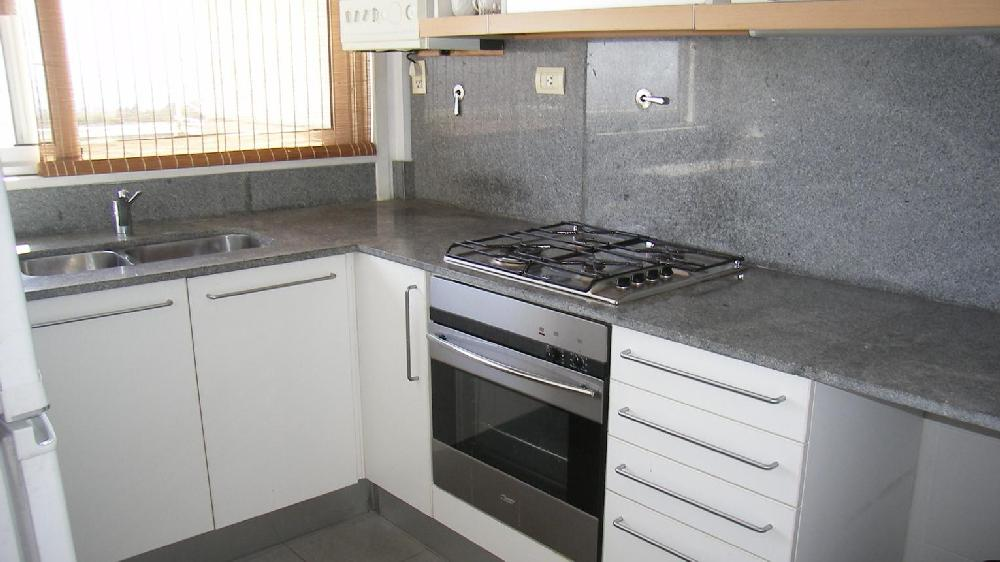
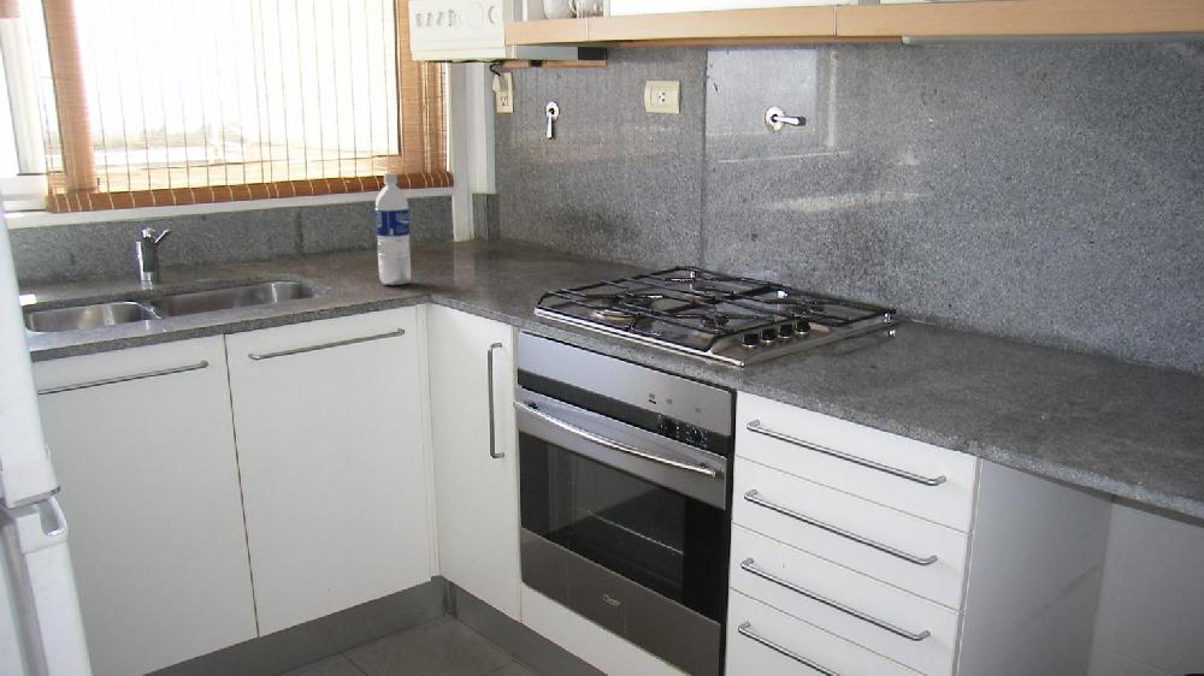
+ water bottle [374,172,412,286]
